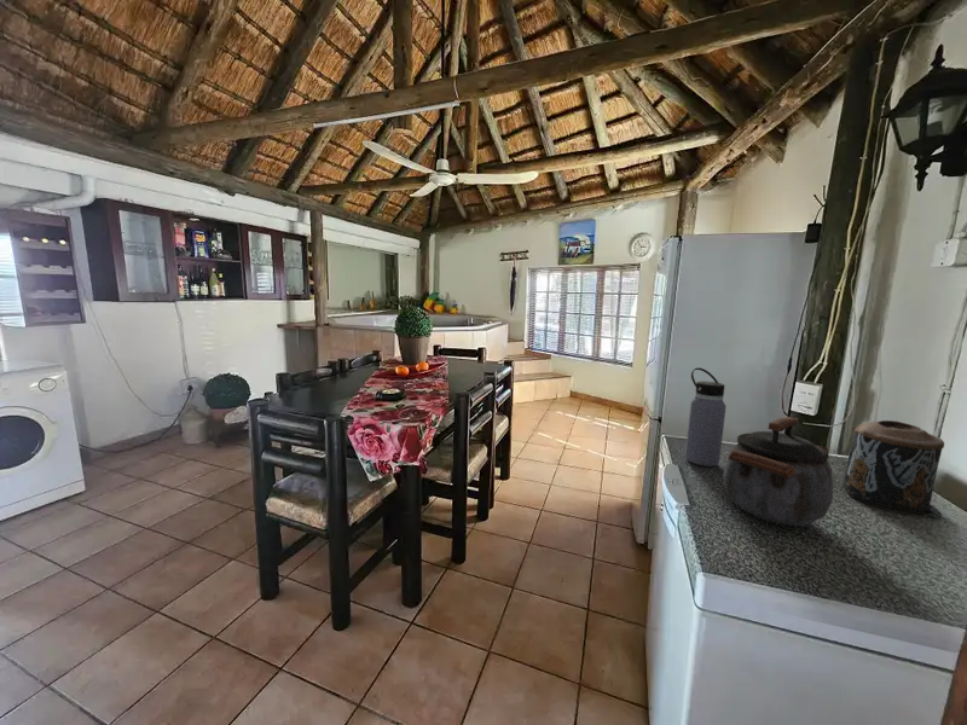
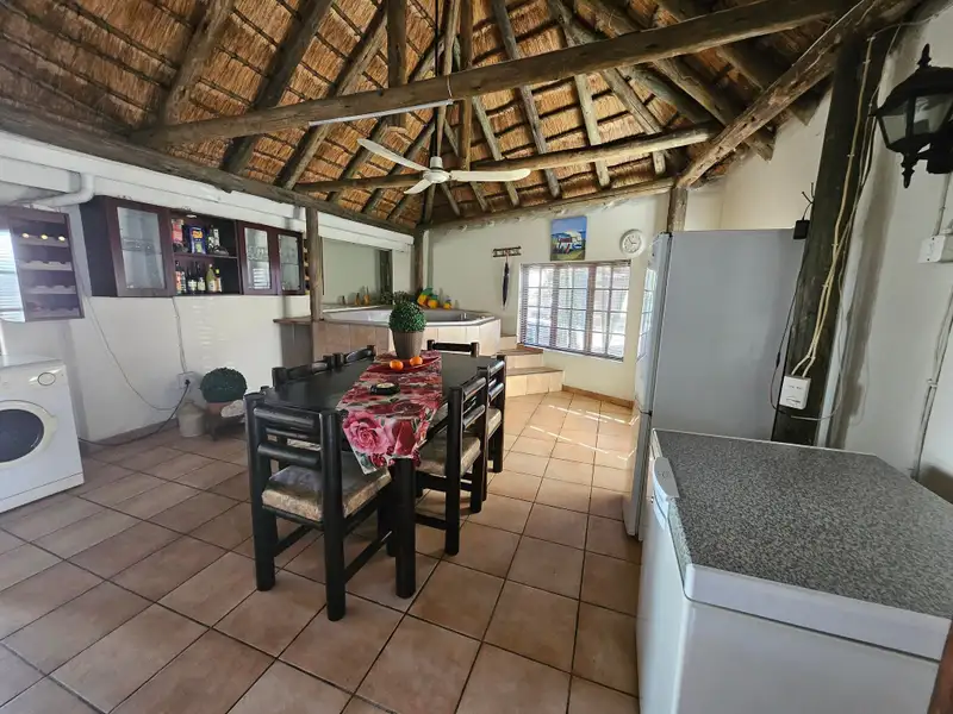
- water bottle [684,366,728,468]
- canister [840,419,945,520]
- kettle [722,416,834,527]
